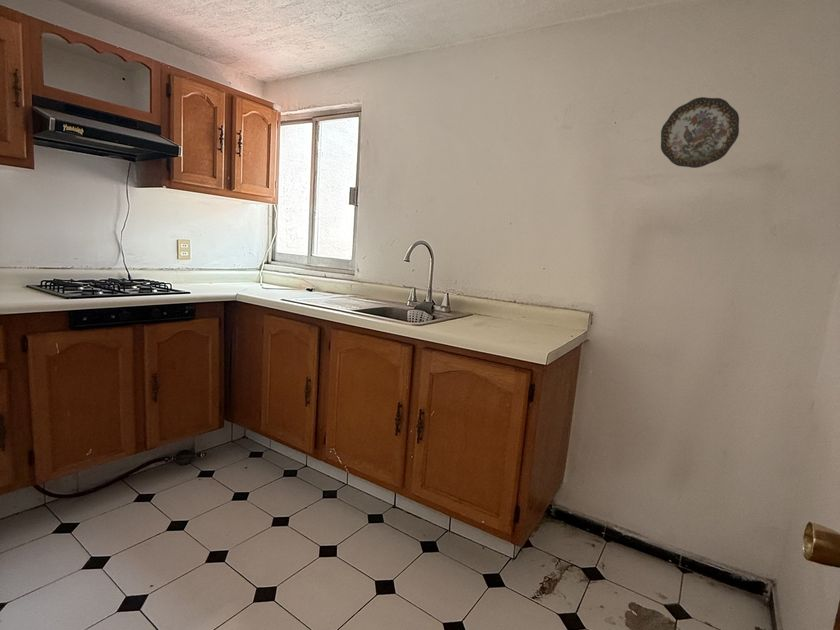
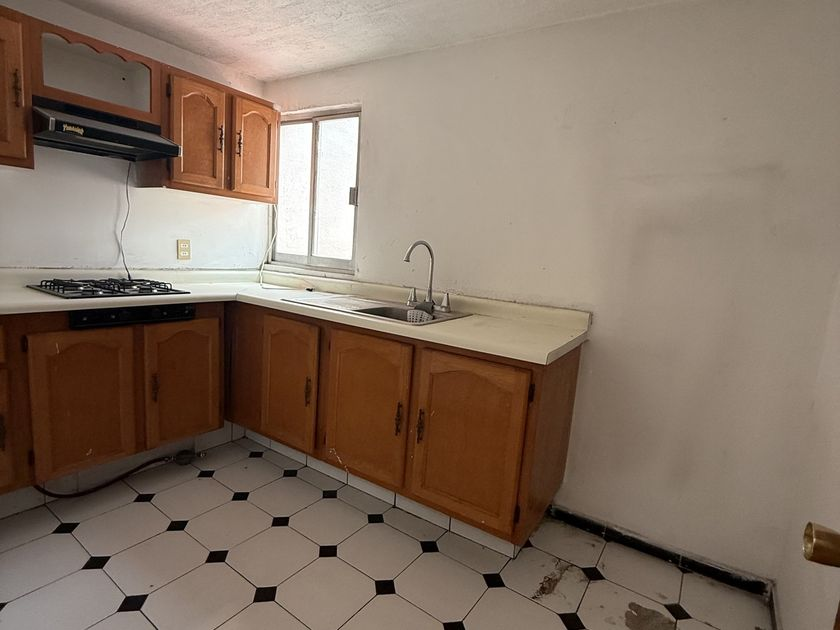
- decorative plate [660,96,740,169]
